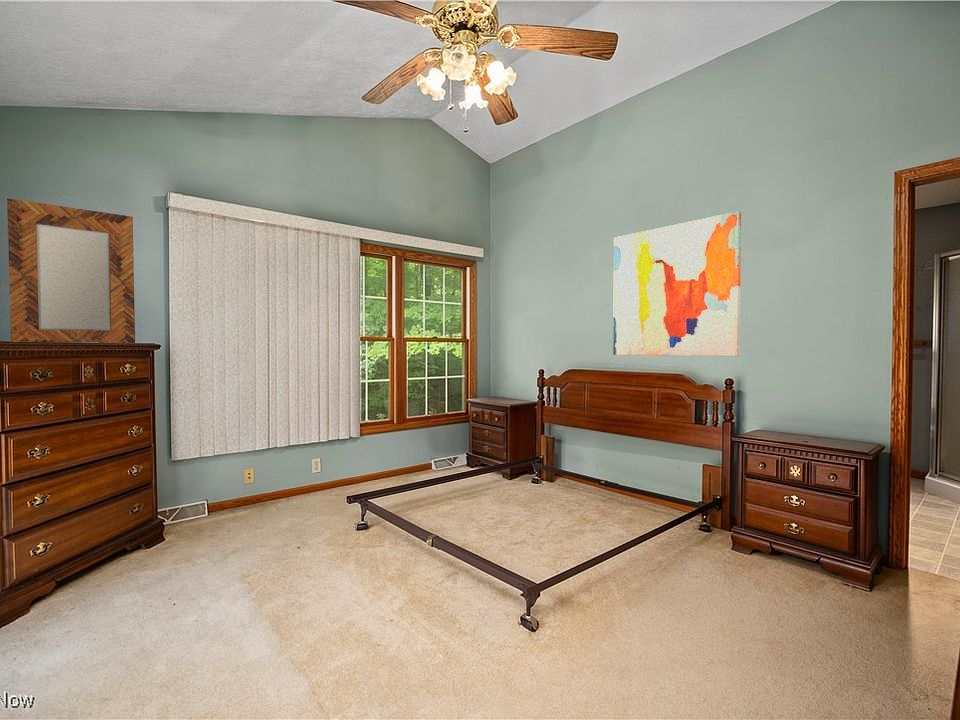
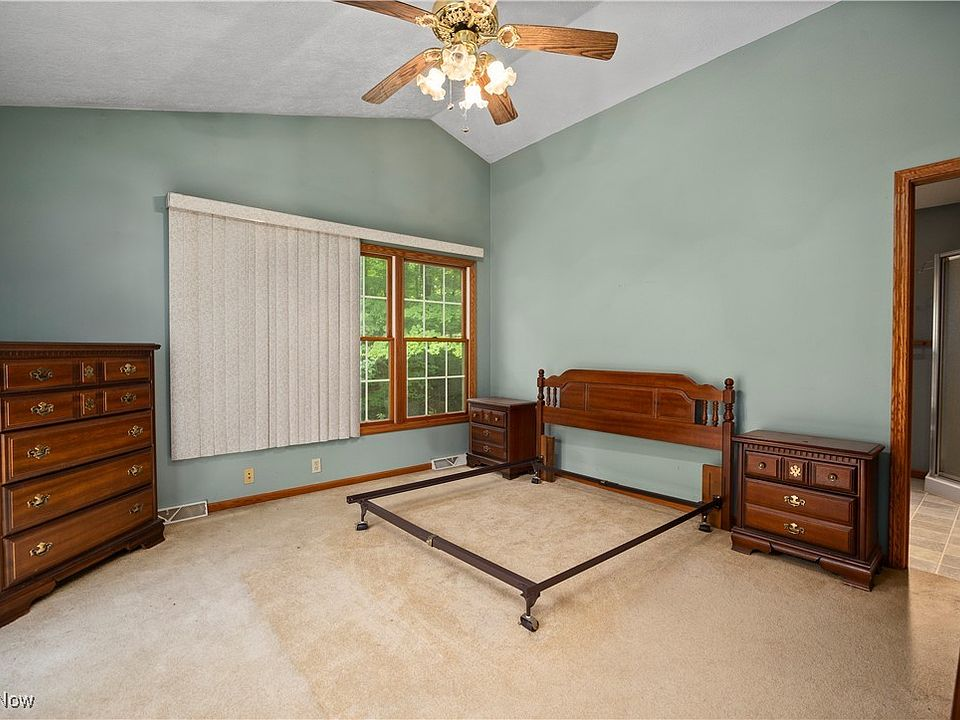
- wall art [612,210,742,357]
- home mirror [6,197,136,344]
